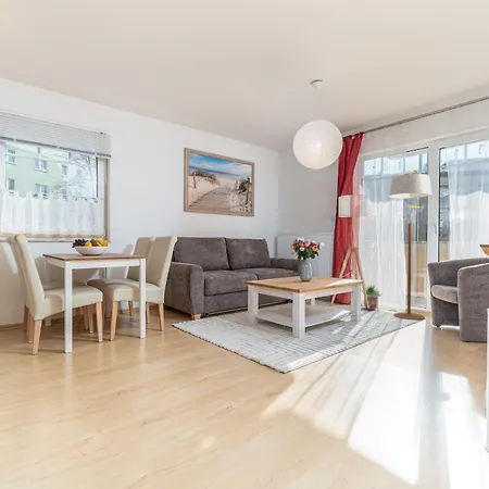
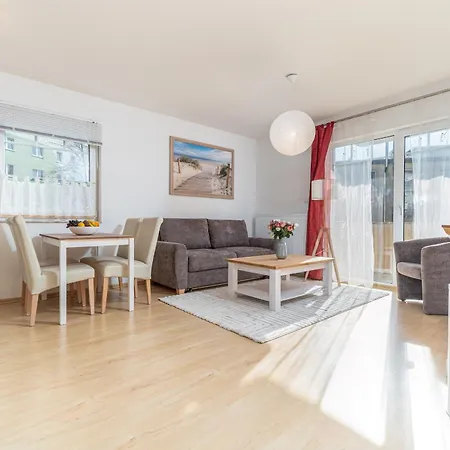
- floor lamp [388,168,432,321]
- potted plant [361,284,383,311]
